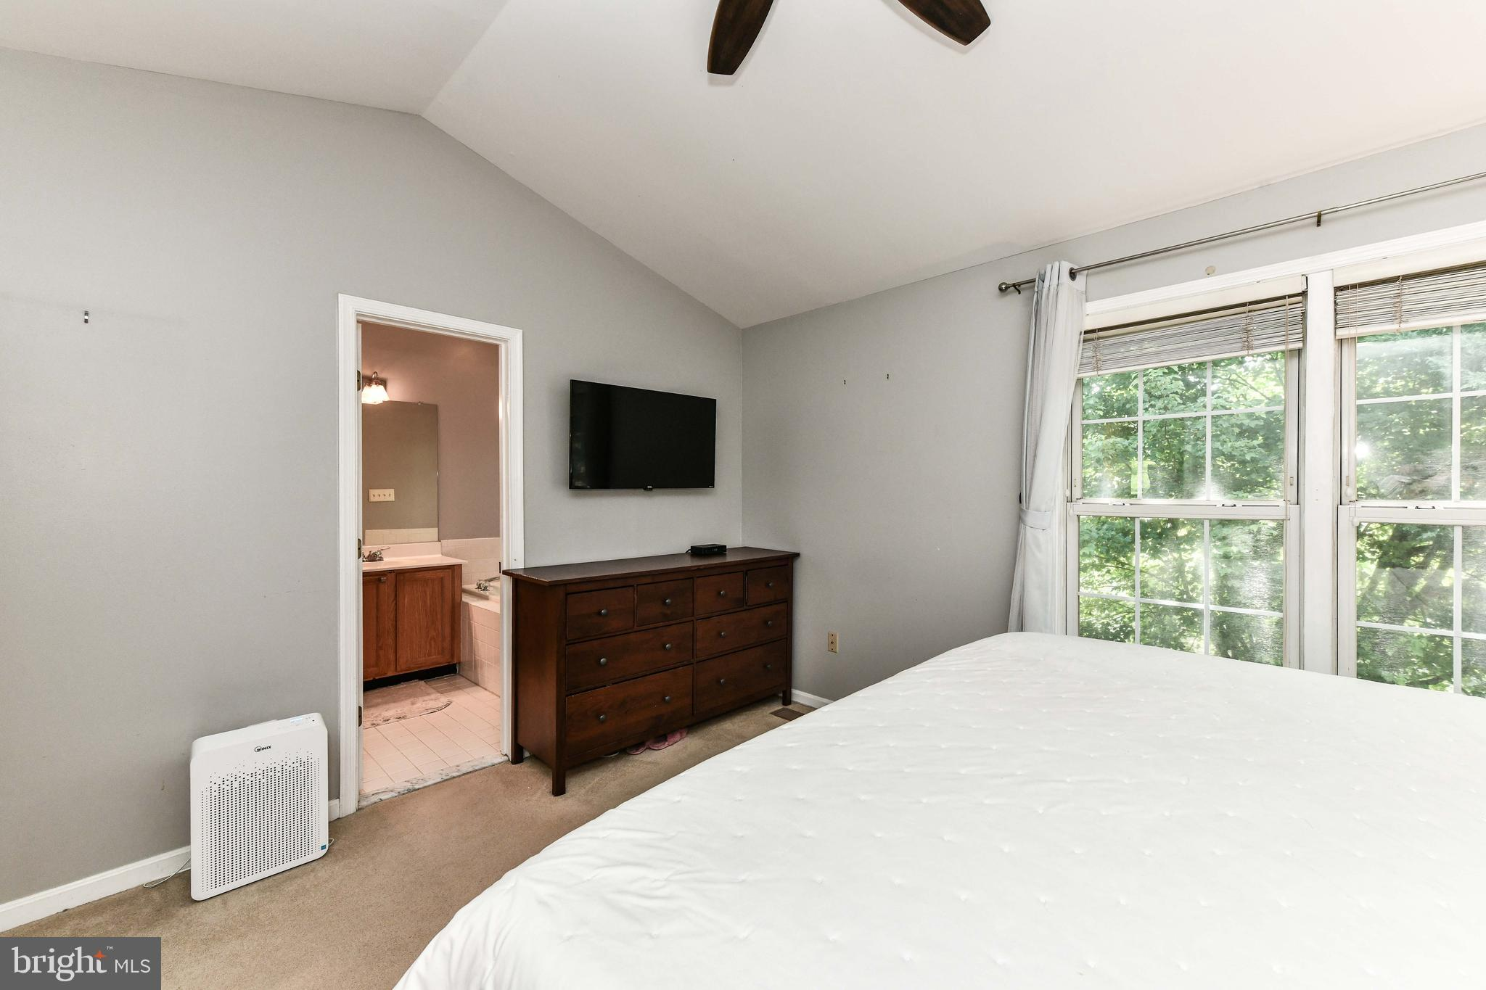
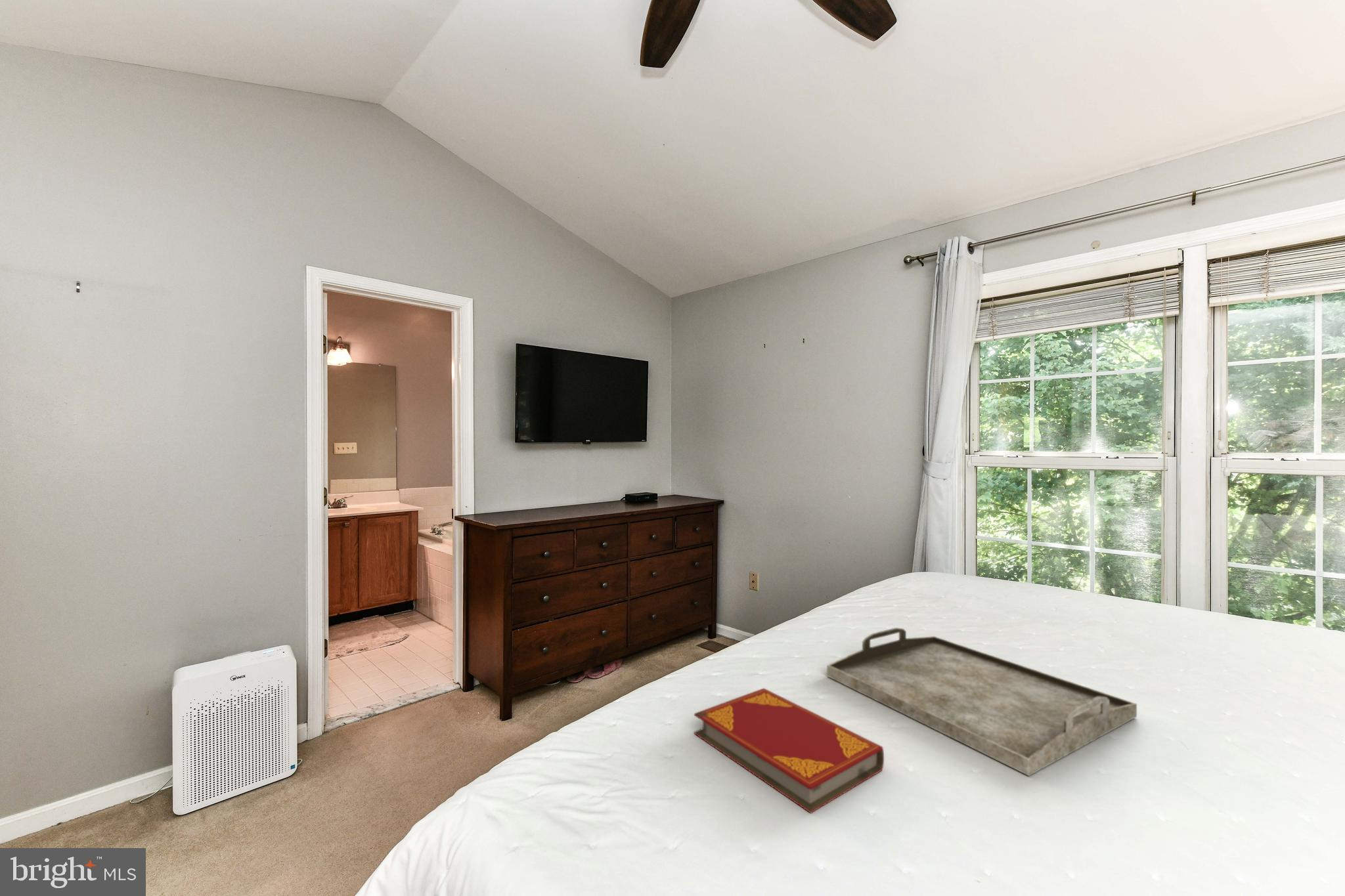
+ serving tray [826,627,1137,777]
+ hardback book [694,687,885,813]
